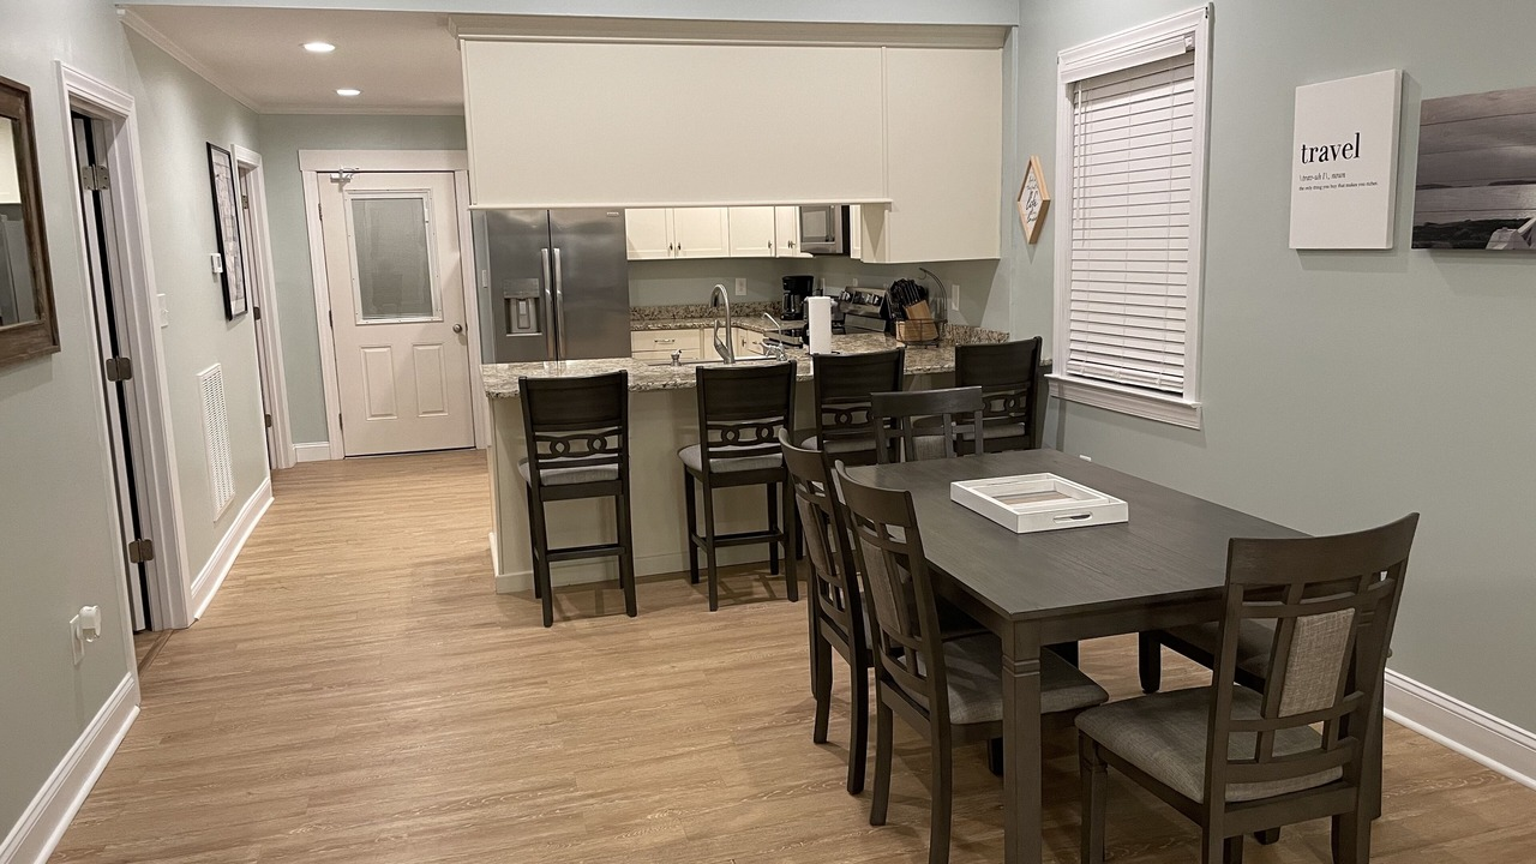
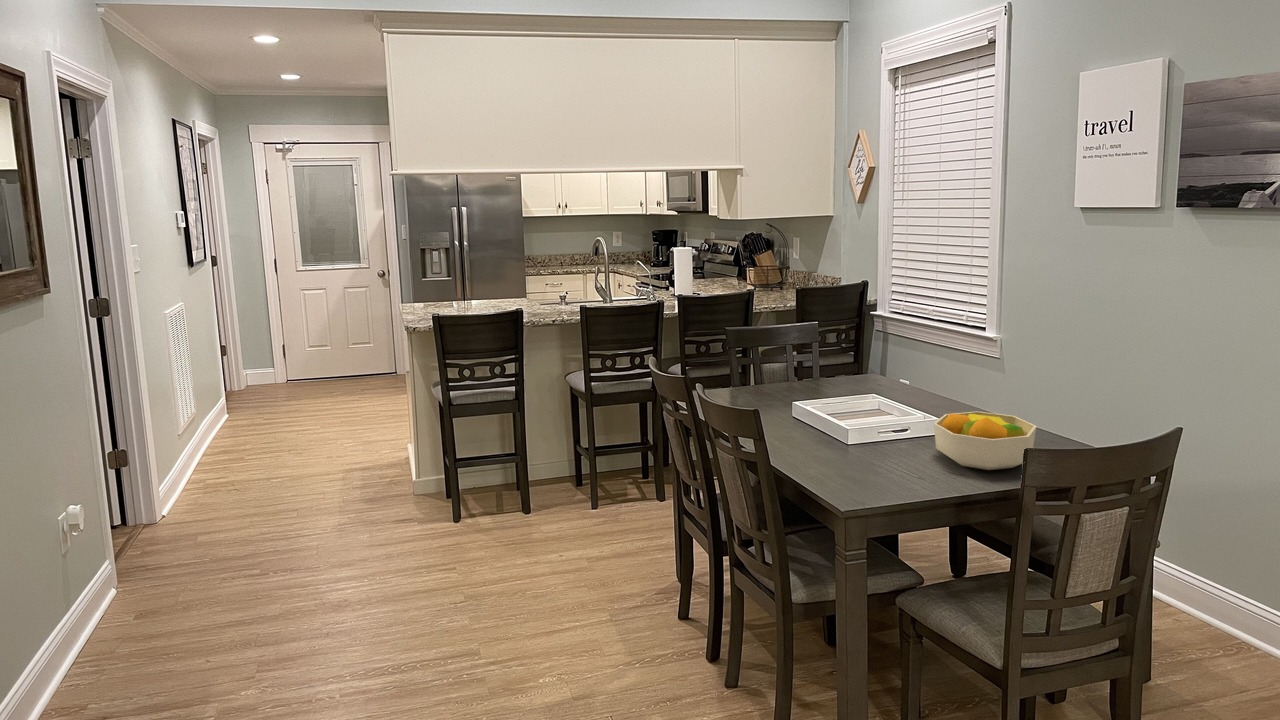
+ fruit bowl [933,410,1038,471]
